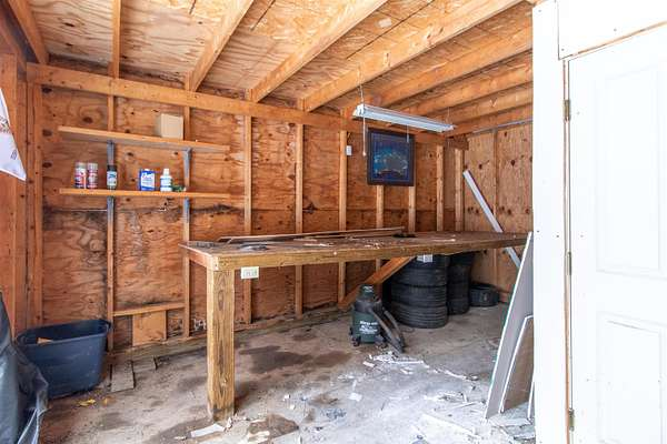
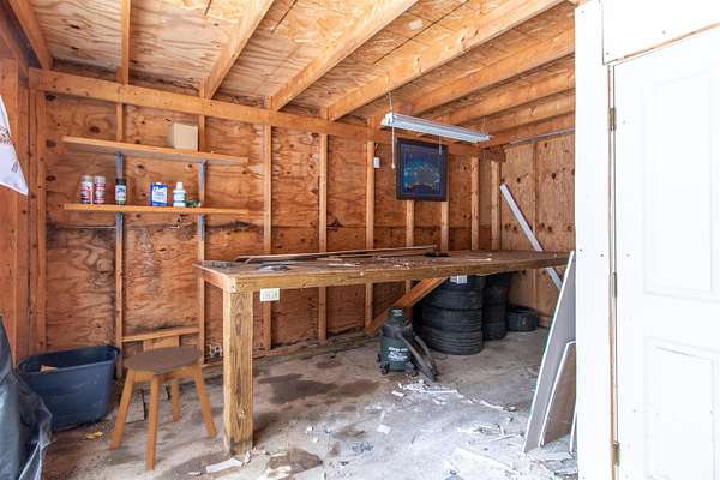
+ stool [108,344,217,472]
